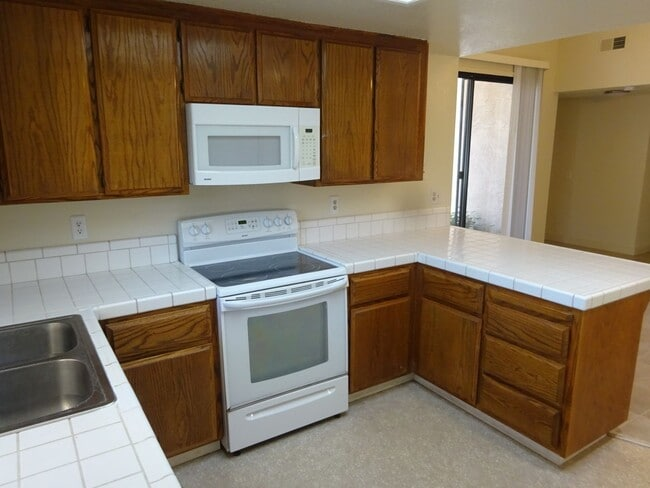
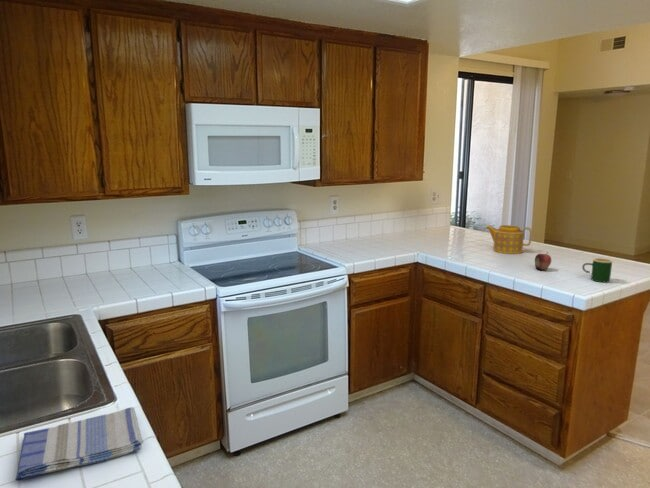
+ mug [581,257,614,284]
+ fruit [534,251,553,271]
+ dish towel [14,406,144,482]
+ teapot [484,224,533,255]
